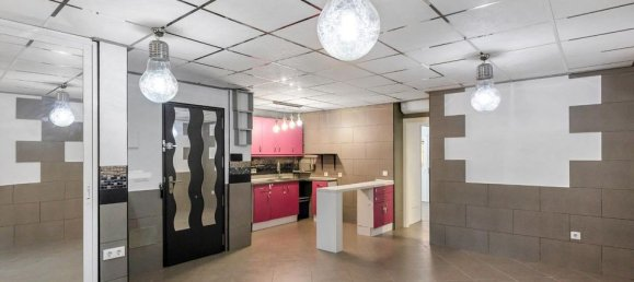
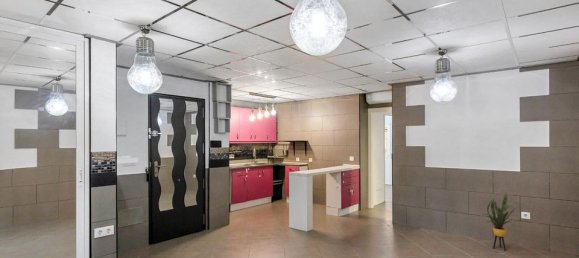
+ house plant [480,192,522,252]
